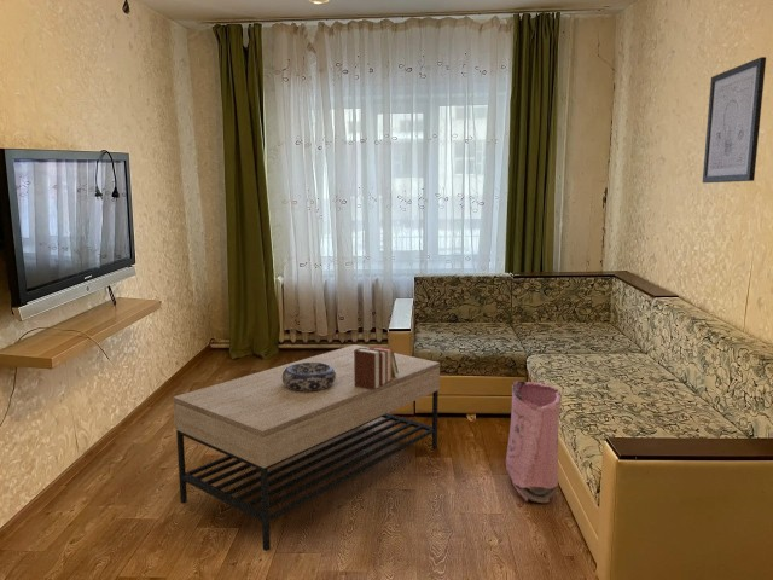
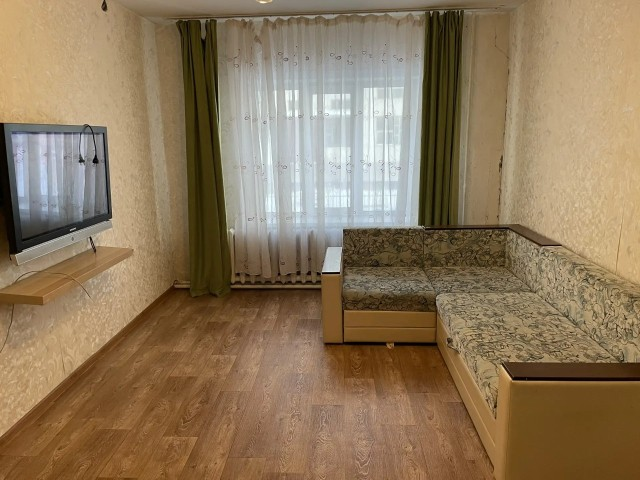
- books [354,344,399,390]
- decorative bowl [283,362,336,392]
- bag [505,379,563,505]
- wall art [702,56,767,184]
- coffee table [172,343,441,552]
